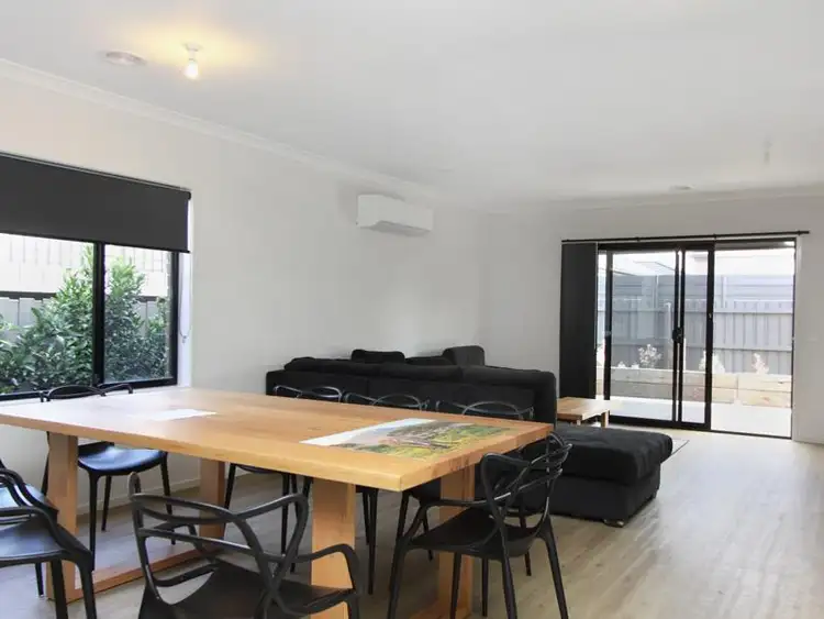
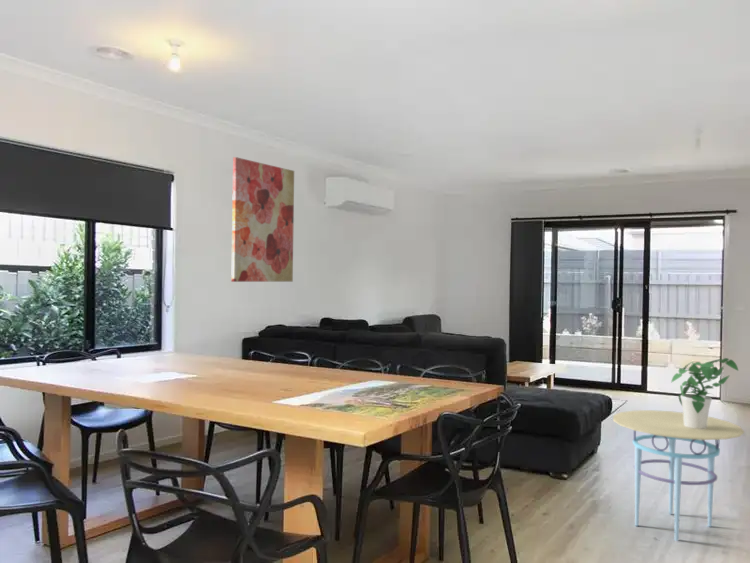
+ wall art [230,156,295,283]
+ side table [612,409,745,542]
+ potted plant [670,357,740,429]
